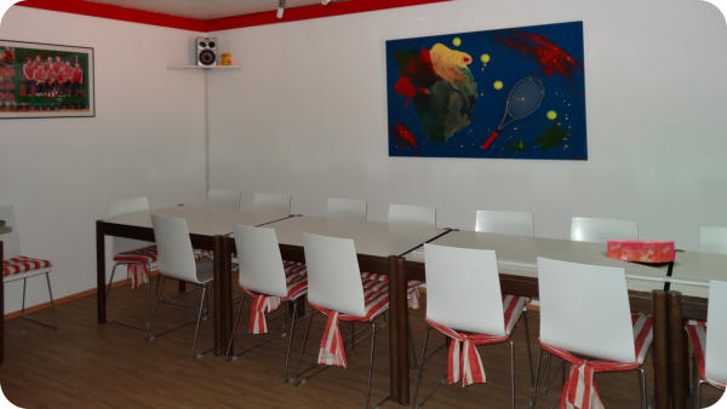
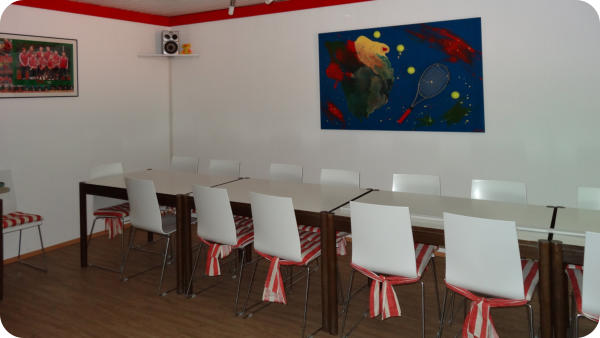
- tissue box [606,238,676,264]
